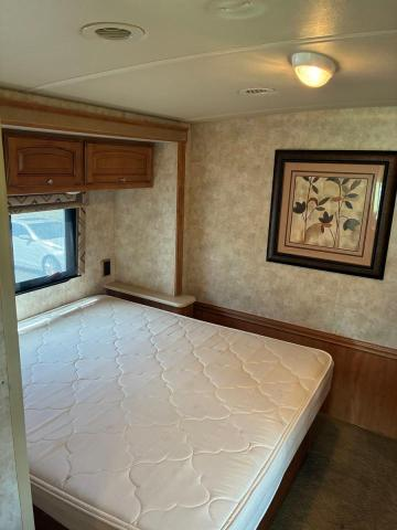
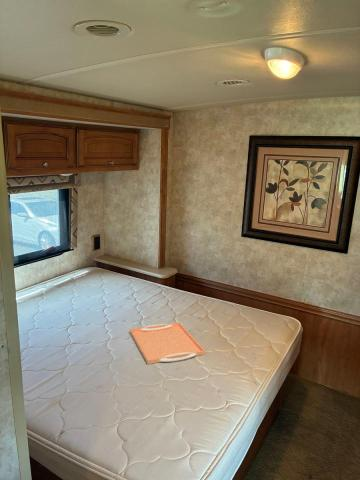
+ serving tray [129,322,206,365]
